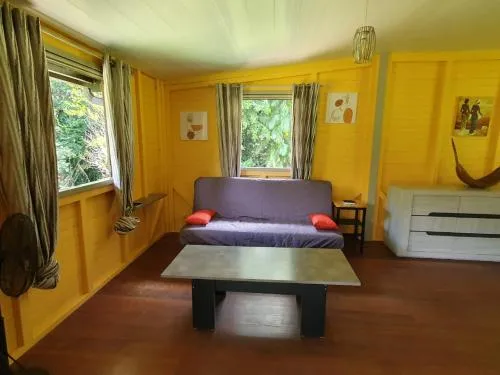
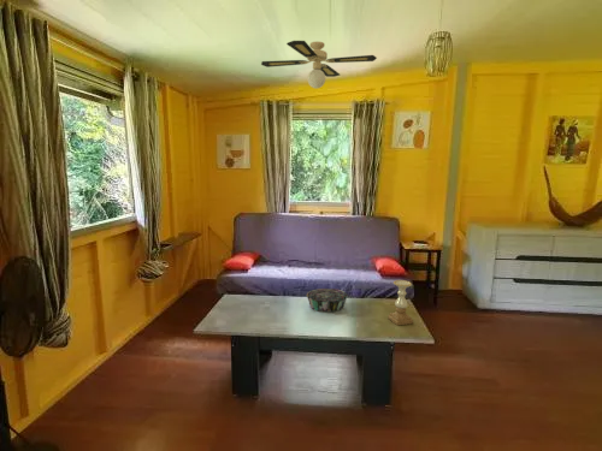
+ candle holder [386,279,414,326]
+ ceiling fan [260,40,378,89]
+ decorative bowl [306,287,349,313]
